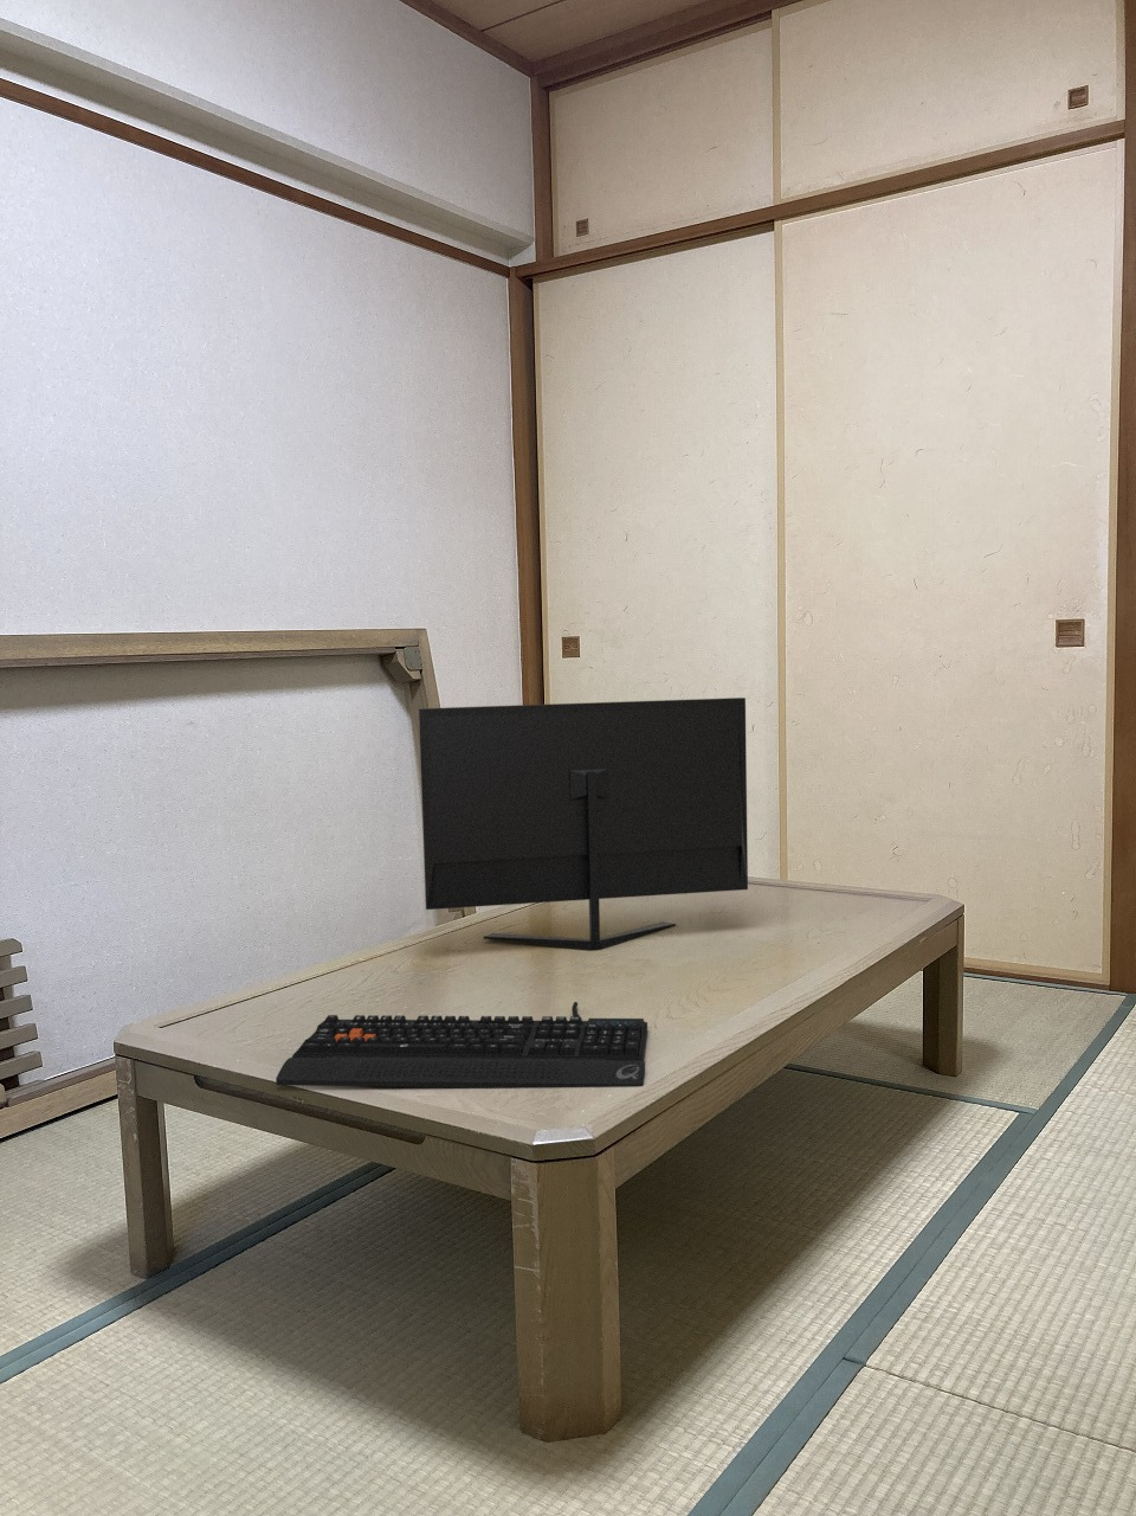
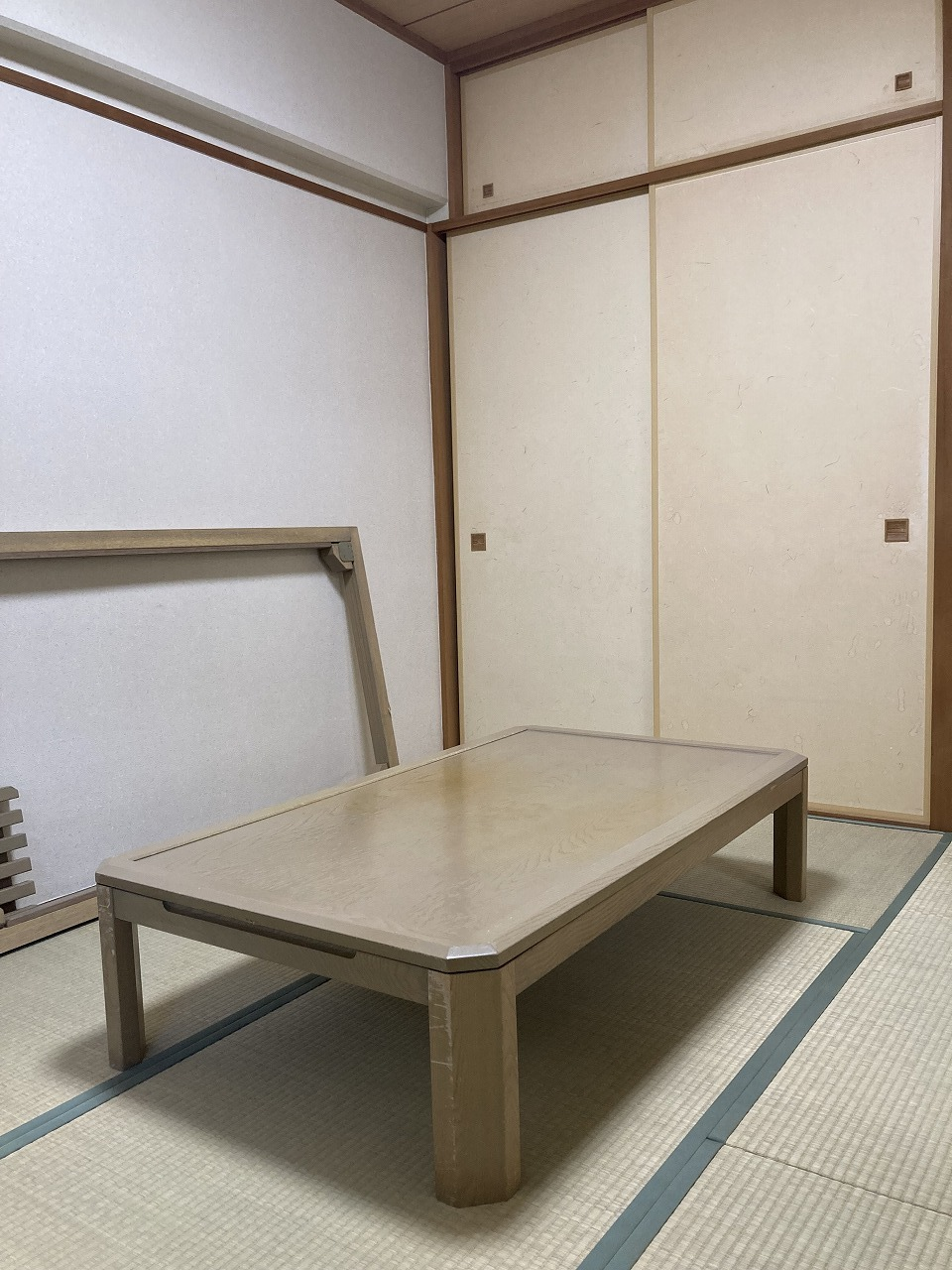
- monitor [418,696,749,951]
- keyboard [274,1000,648,1090]
